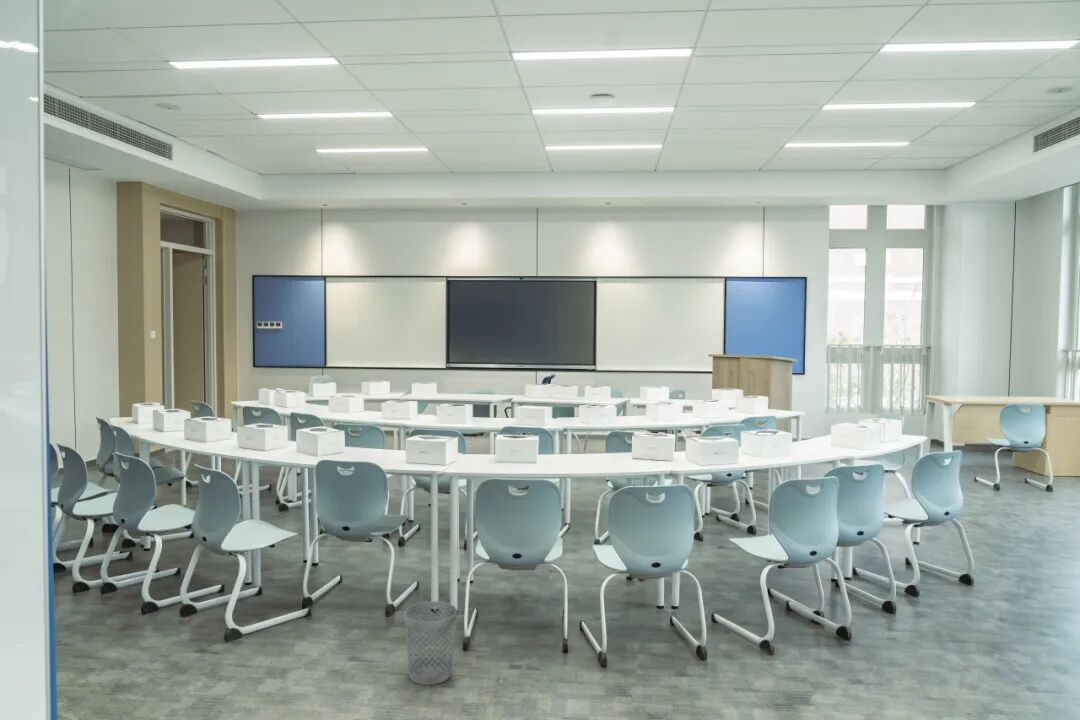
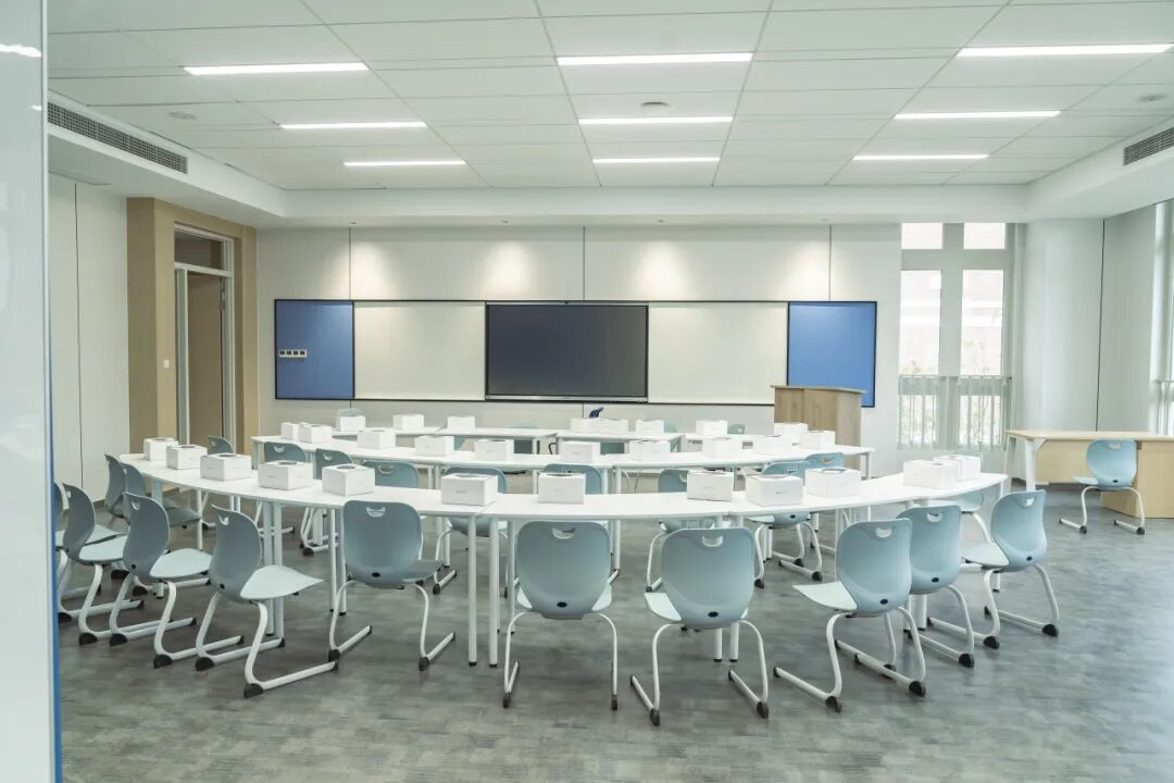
- wastebasket [403,600,458,686]
